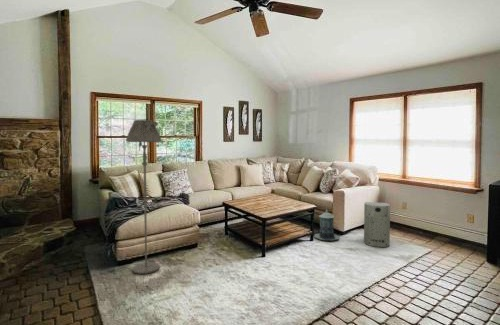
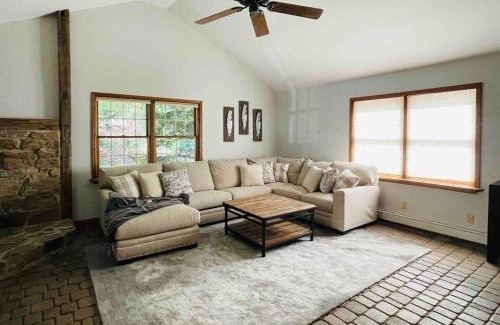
- lantern [313,207,340,242]
- floor lamp [125,119,163,275]
- fan [363,201,391,248]
